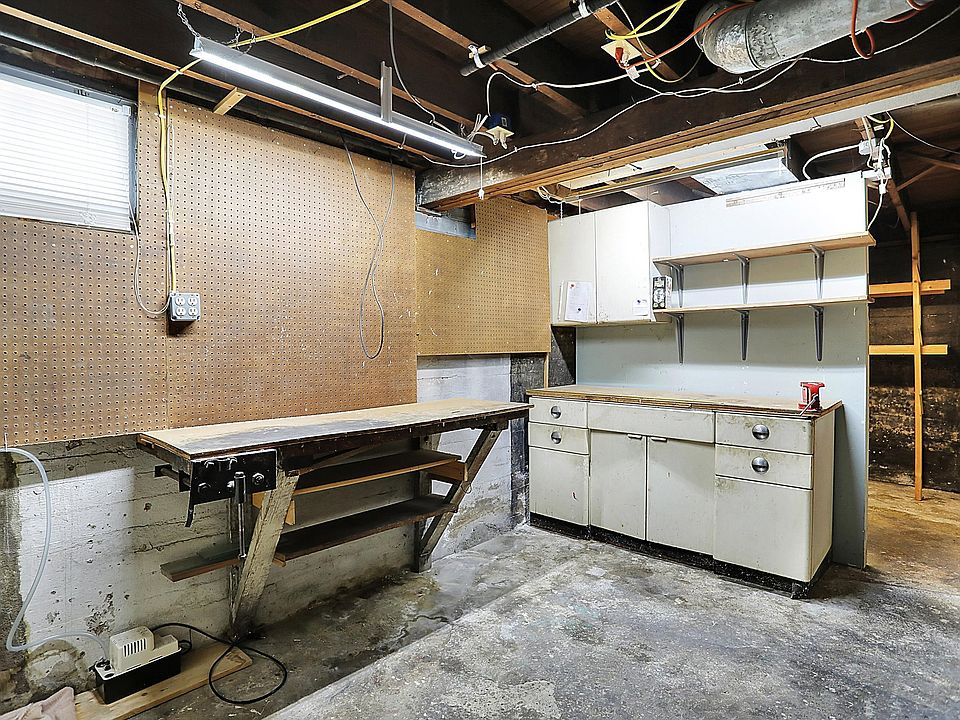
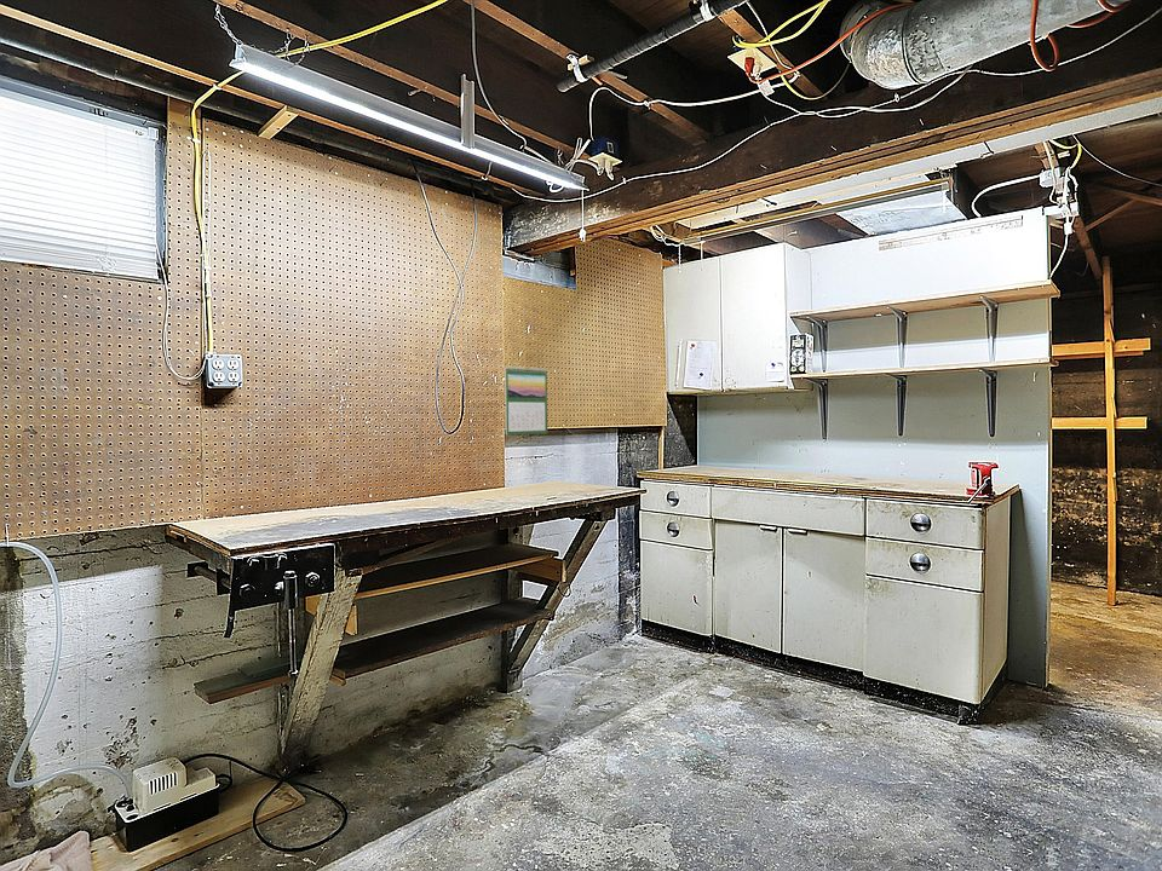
+ calendar [504,365,548,437]
